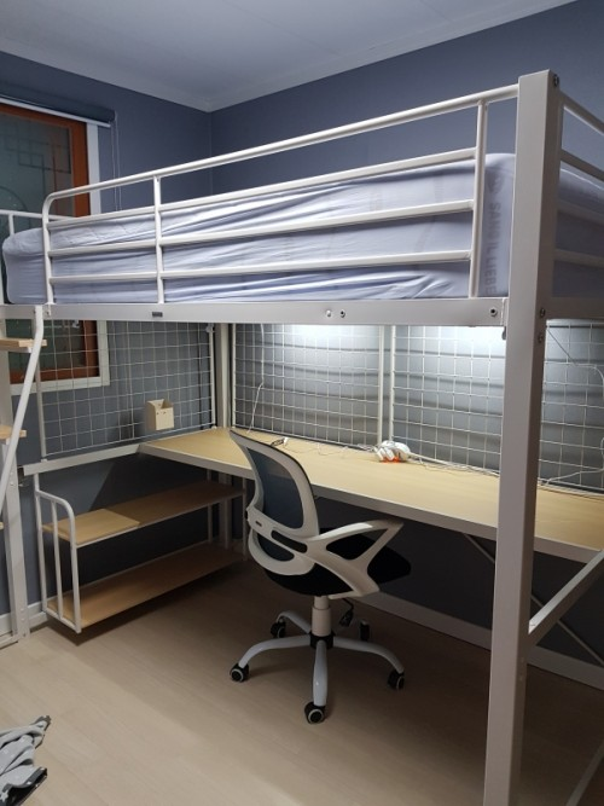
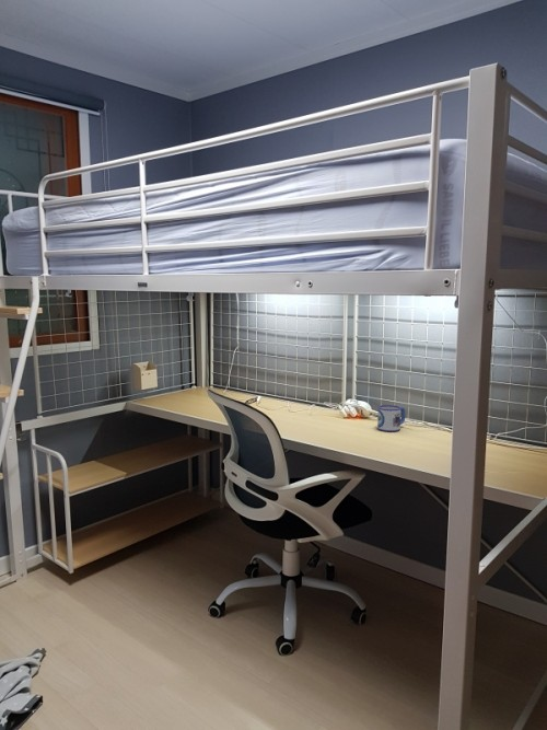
+ mug [376,404,406,432]
